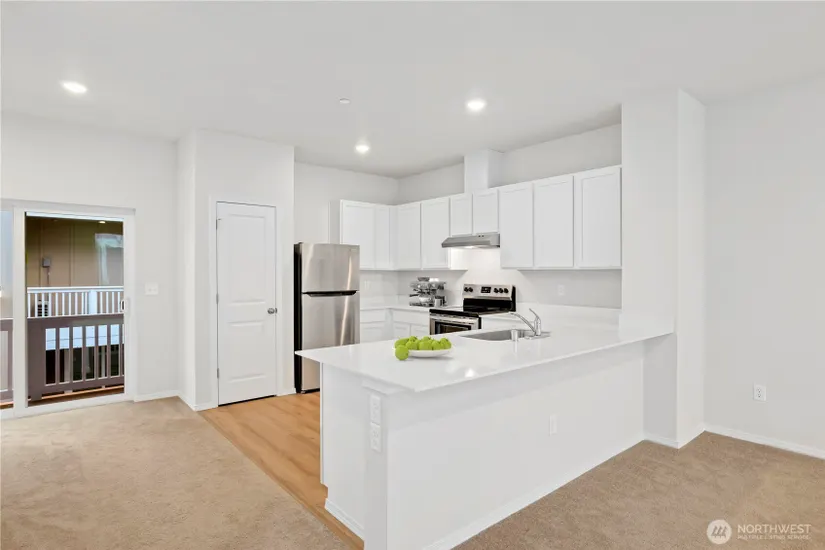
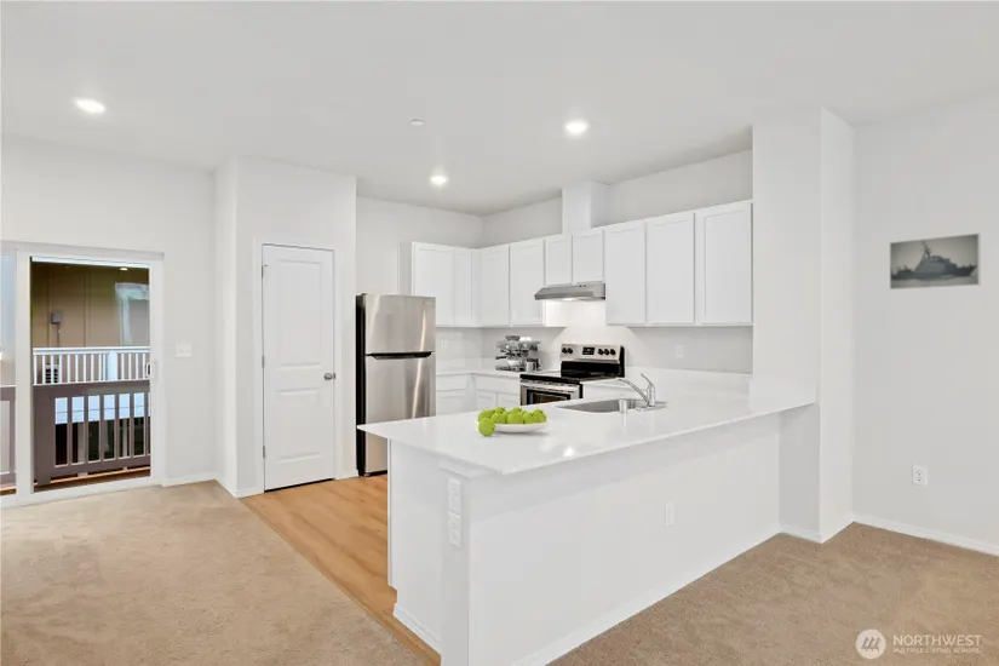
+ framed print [889,232,981,291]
